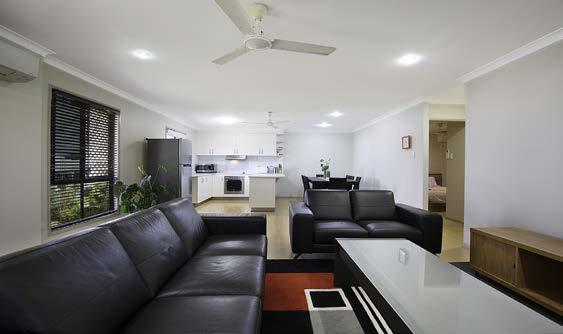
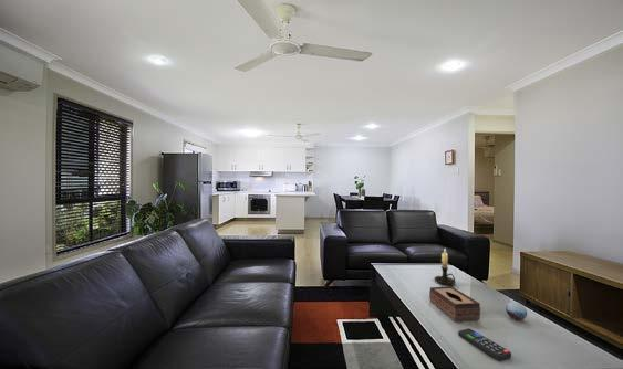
+ decorative orb [505,301,528,321]
+ remote control [457,327,512,362]
+ tissue box [428,286,481,323]
+ candle holder [434,247,456,287]
